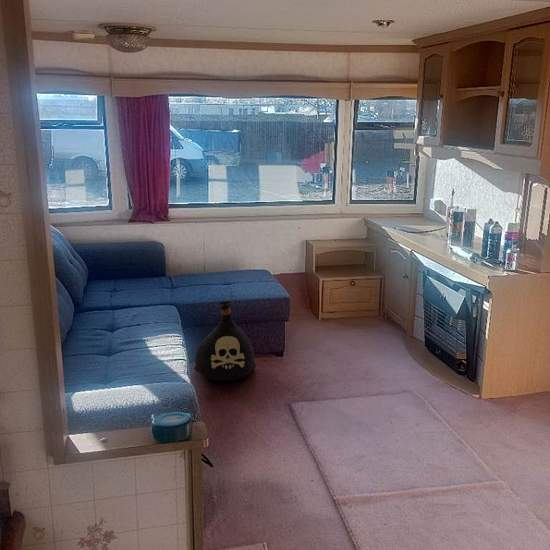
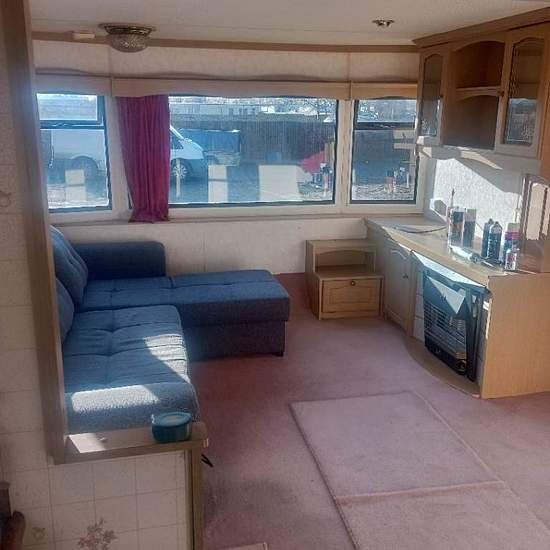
- bag [193,300,257,382]
